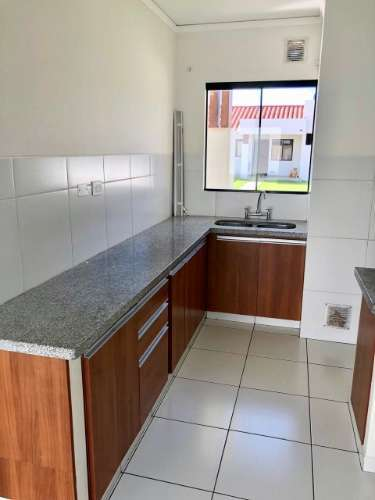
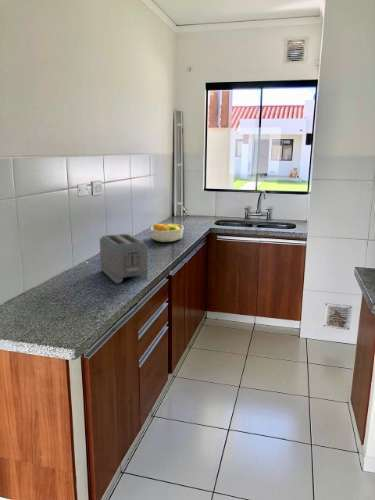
+ toaster [99,233,149,285]
+ fruit bowl [150,222,185,243]
